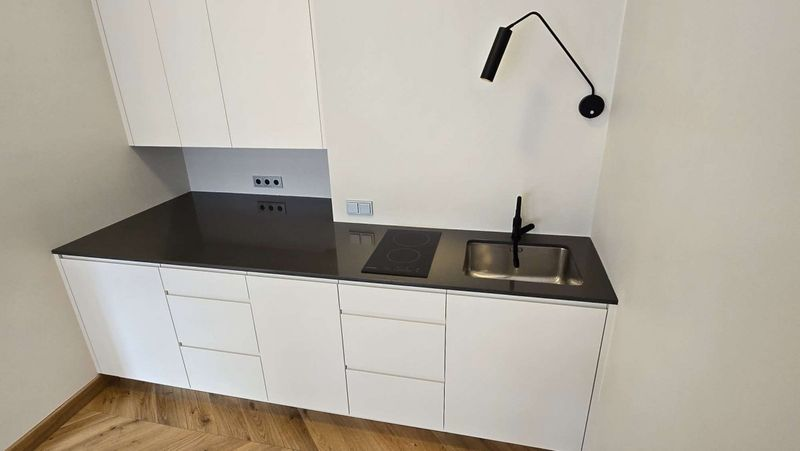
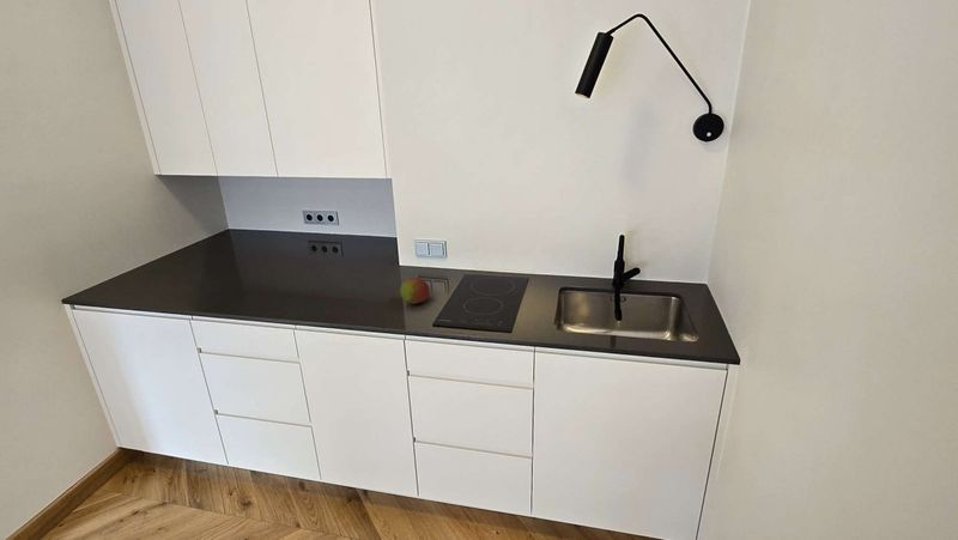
+ fruit [399,277,431,305]
